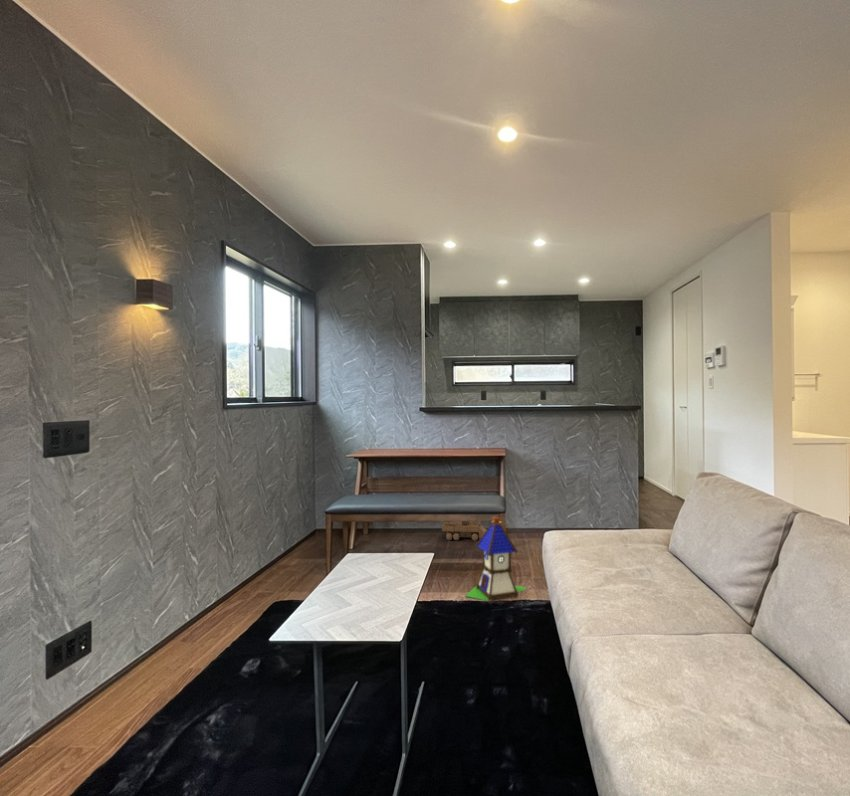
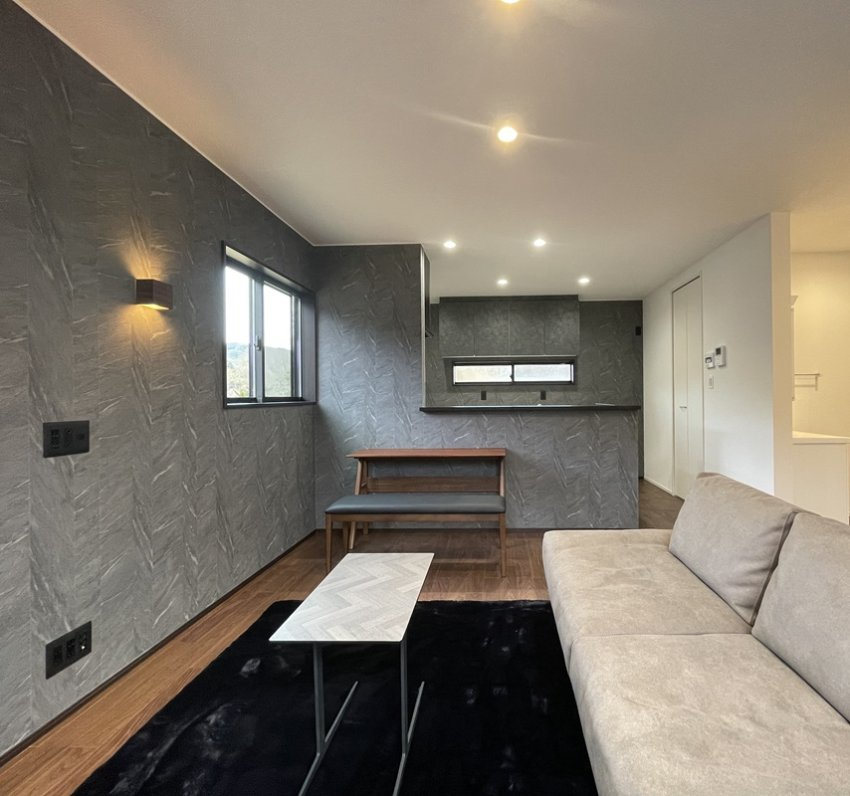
- toy train [441,519,487,542]
- toy house [465,515,527,602]
